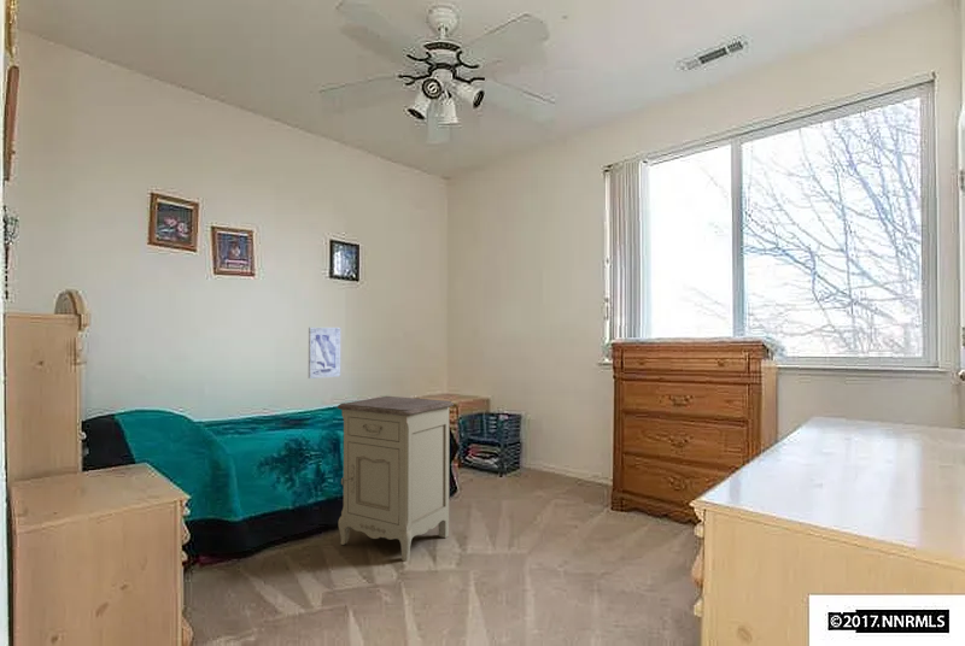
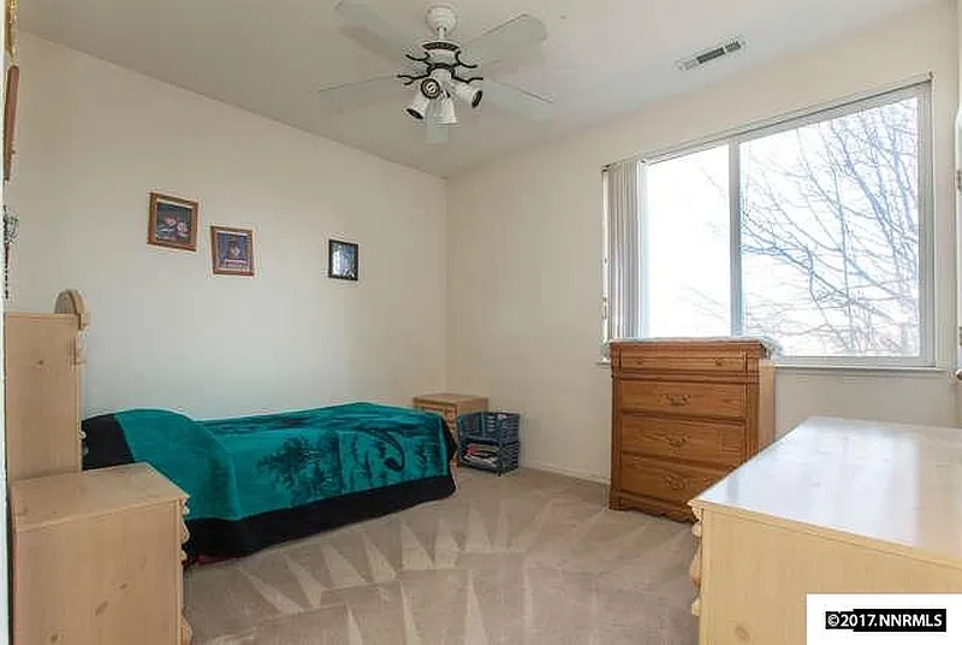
- nightstand [337,395,455,563]
- wall art [308,327,341,380]
